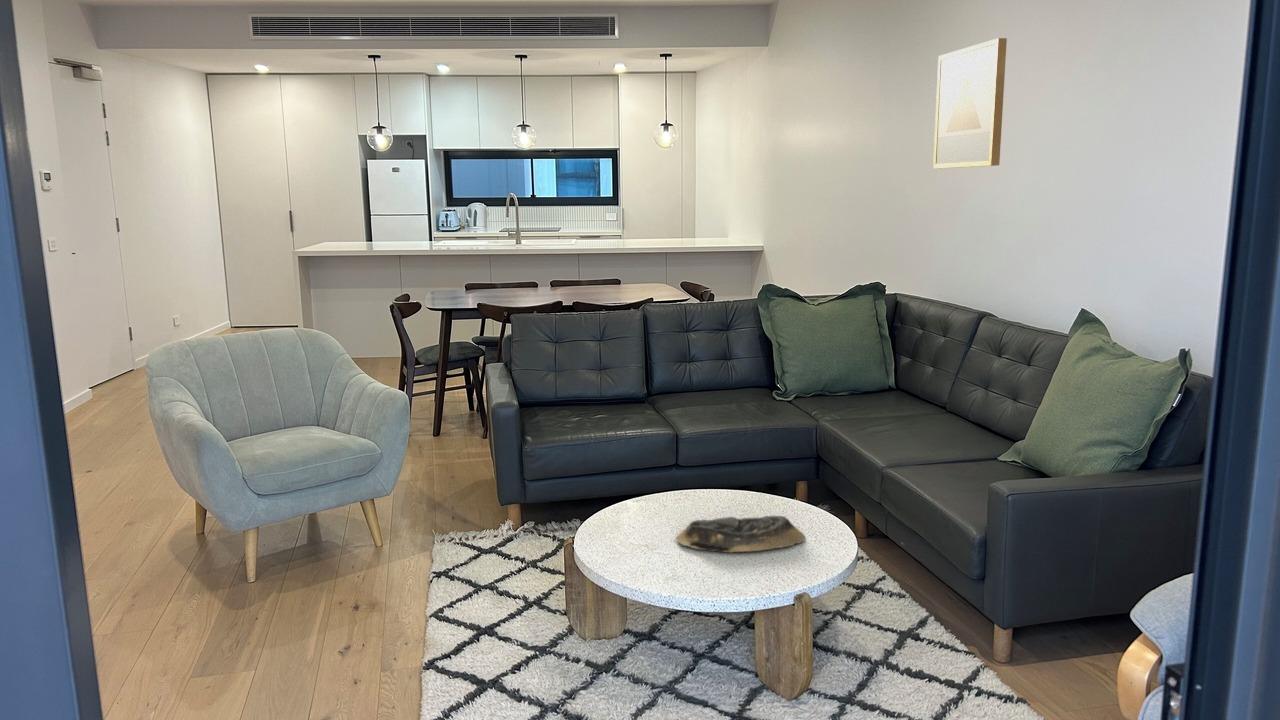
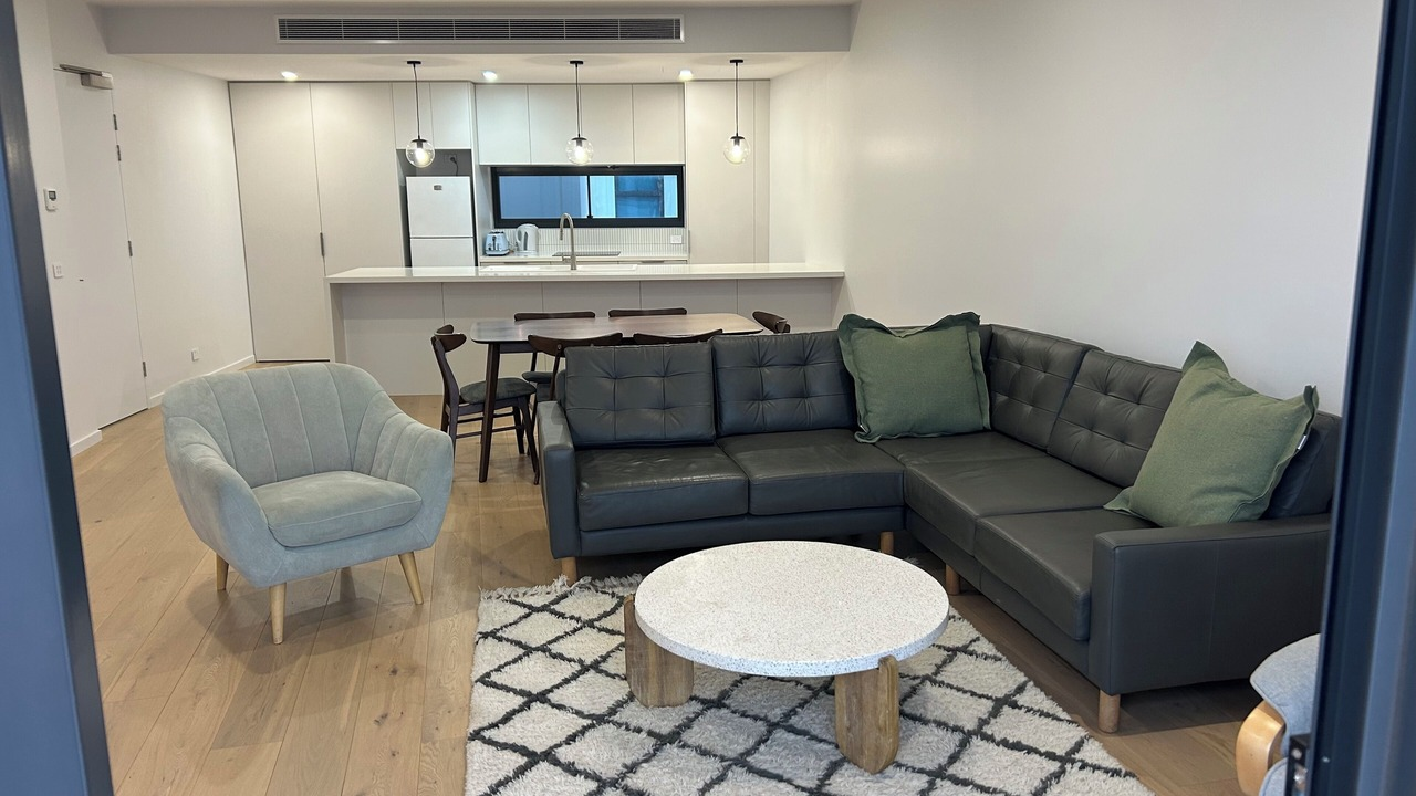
- wall art [932,37,1008,169]
- decorative bowl [675,515,806,553]
